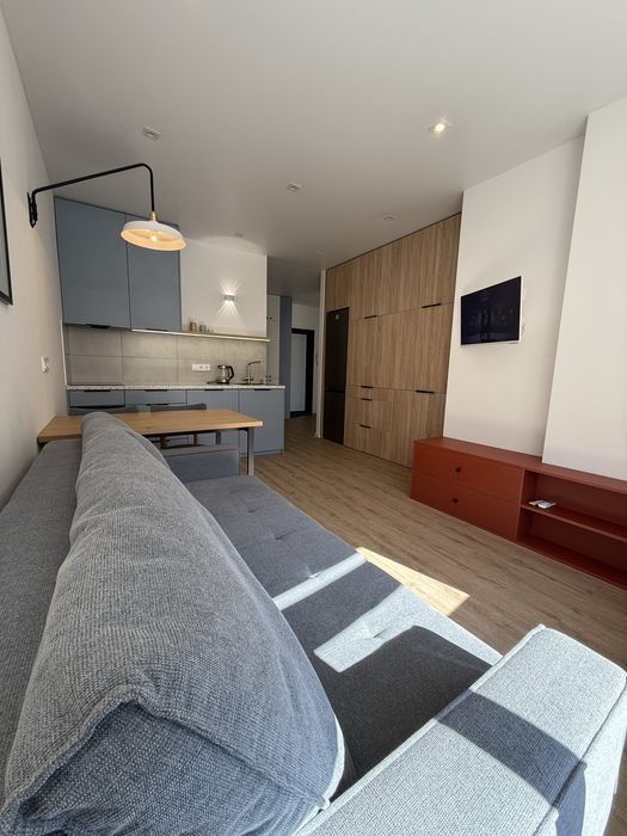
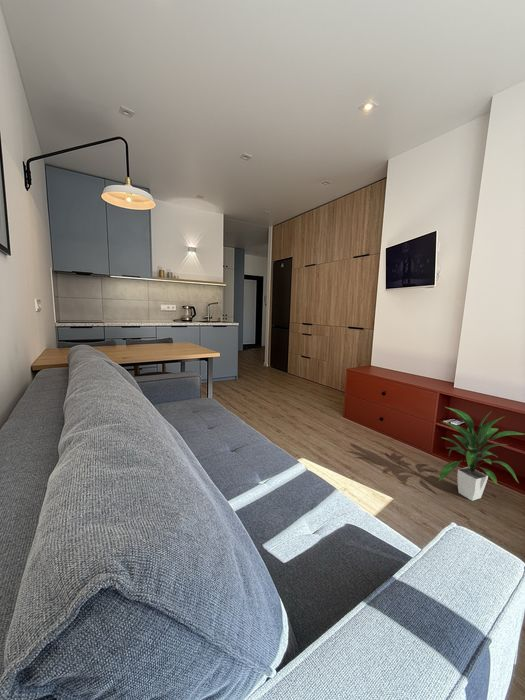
+ indoor plant [438,406,525,502]
